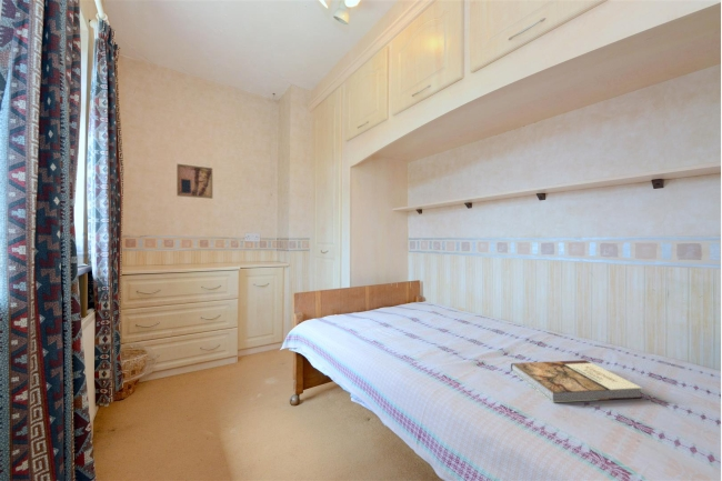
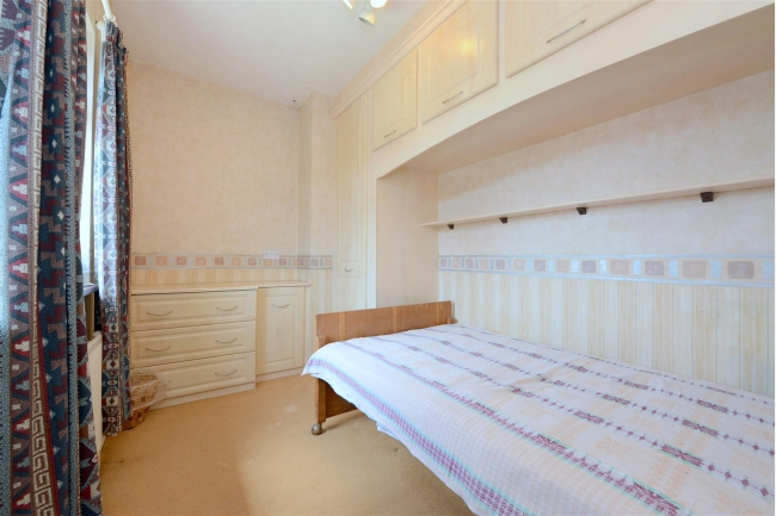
- wall art [176,163,213,200]
- book [510,359,643,403]
